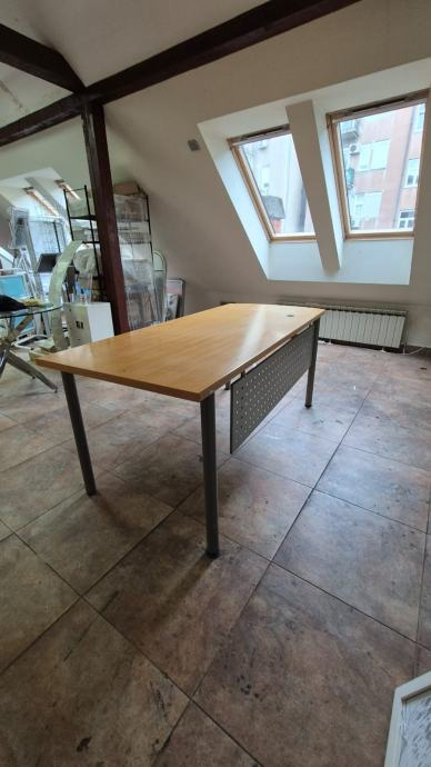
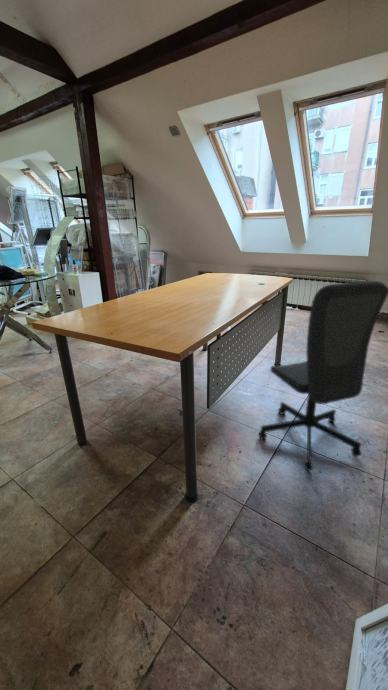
+ office chair [257,280,388,472]
